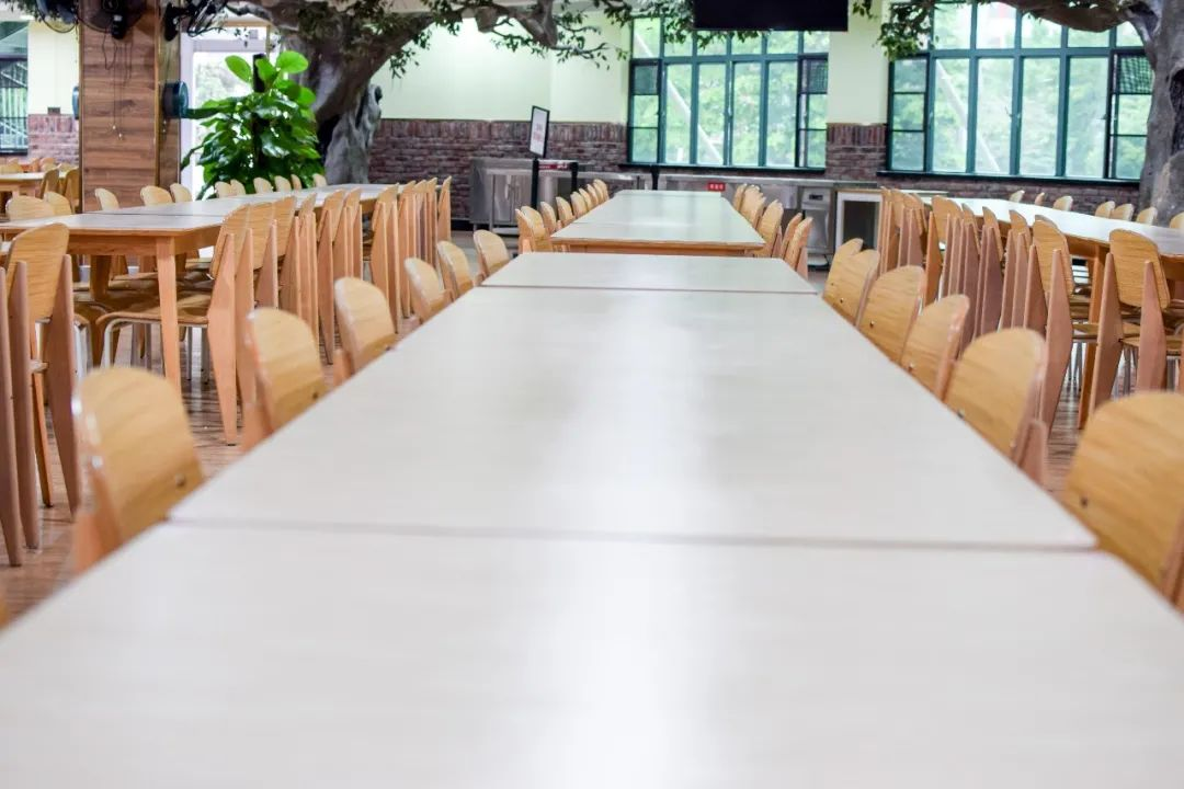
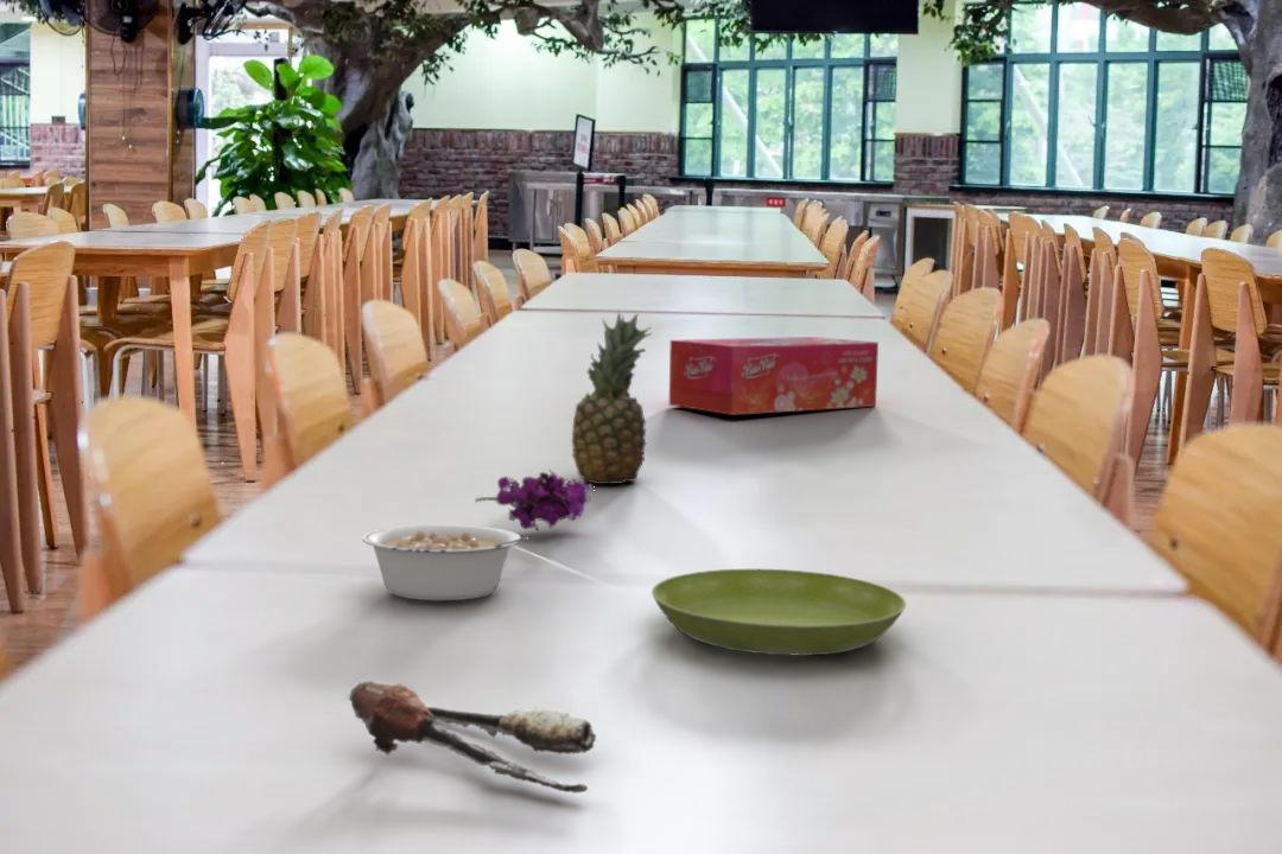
+ flower [474,469,595,533]
+ spoon [349,680,597,795]
+ saucer [650,568,907,657]
+ tissue box [668,336,880,416]
+ fruit [571,311,653,485]
+ legume [361,524,529,601]
